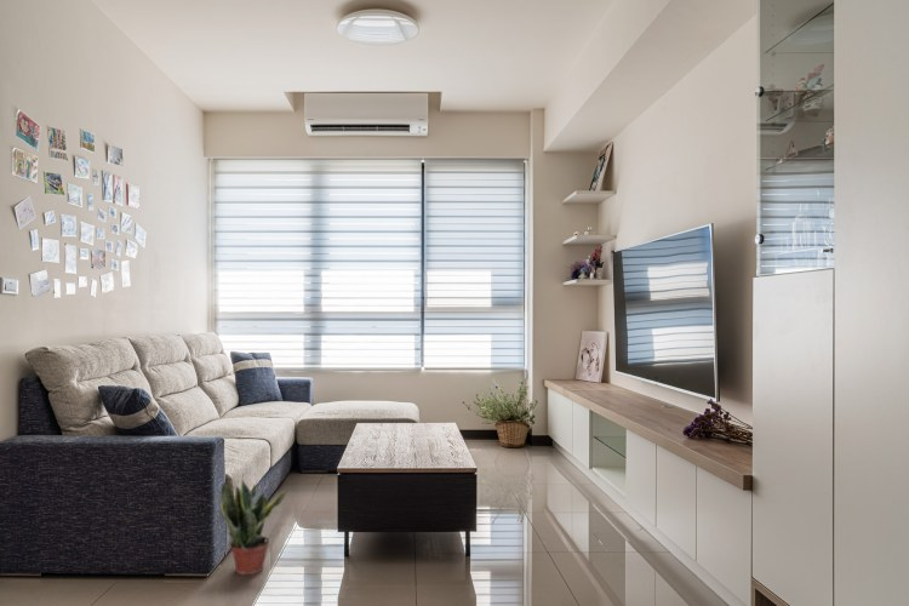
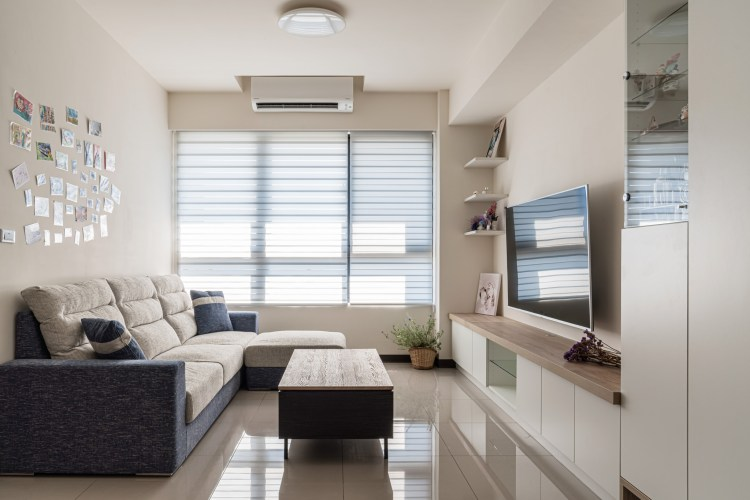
- potted plant [219,473,288,576]
